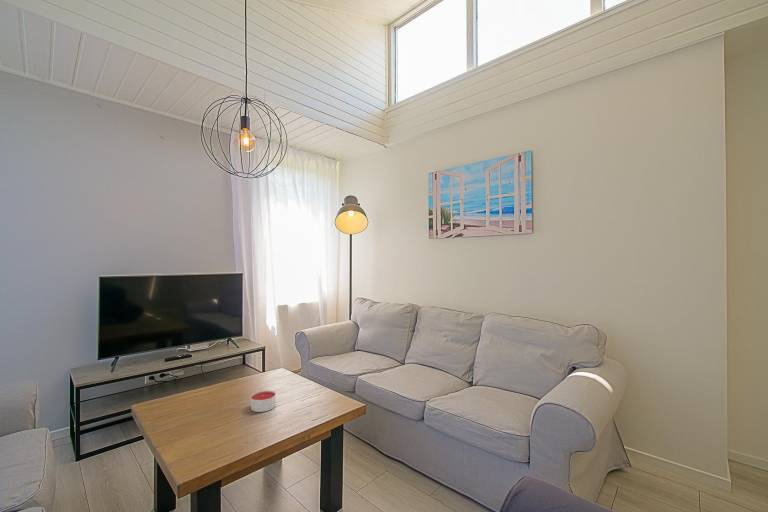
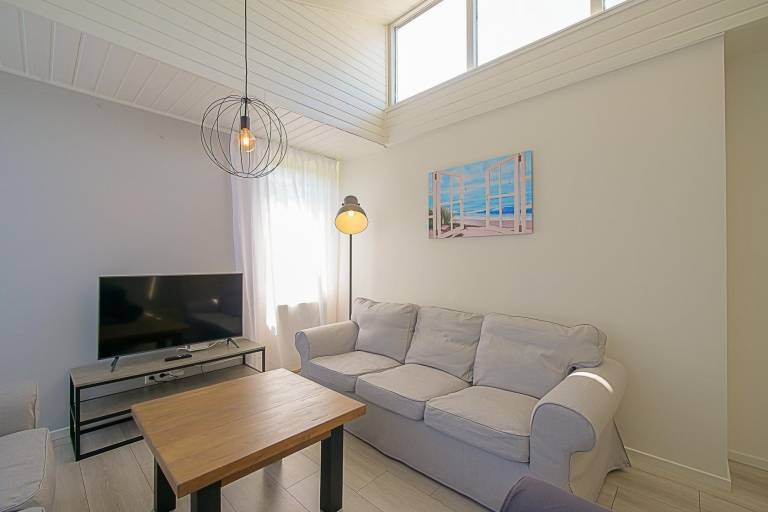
- candle [250,390,277,413]
